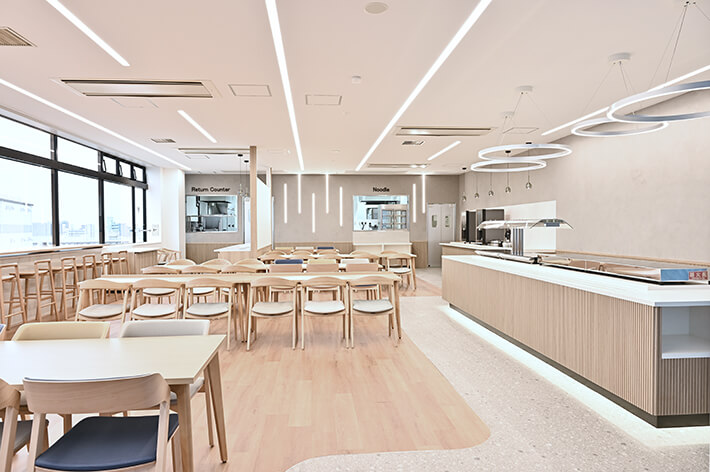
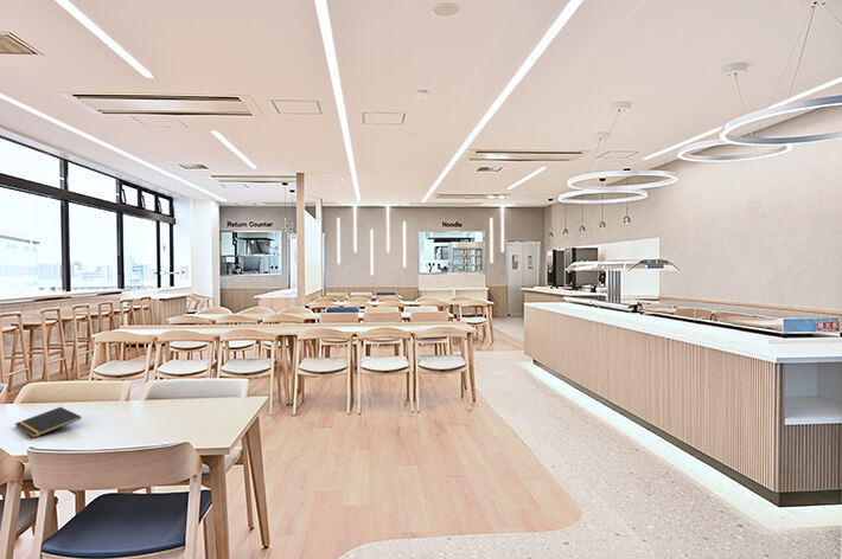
+ notepad [14,406,82,439]
